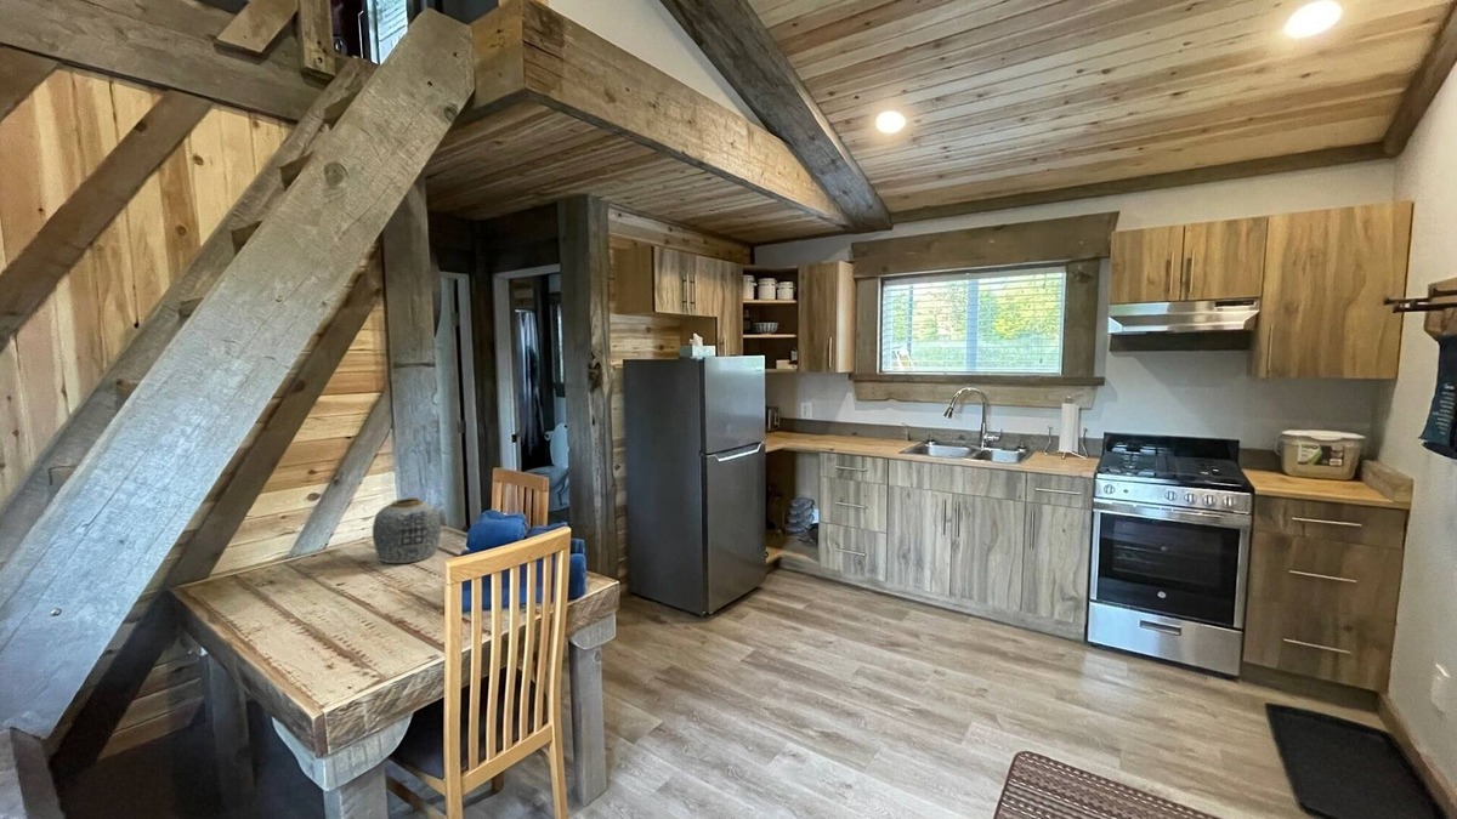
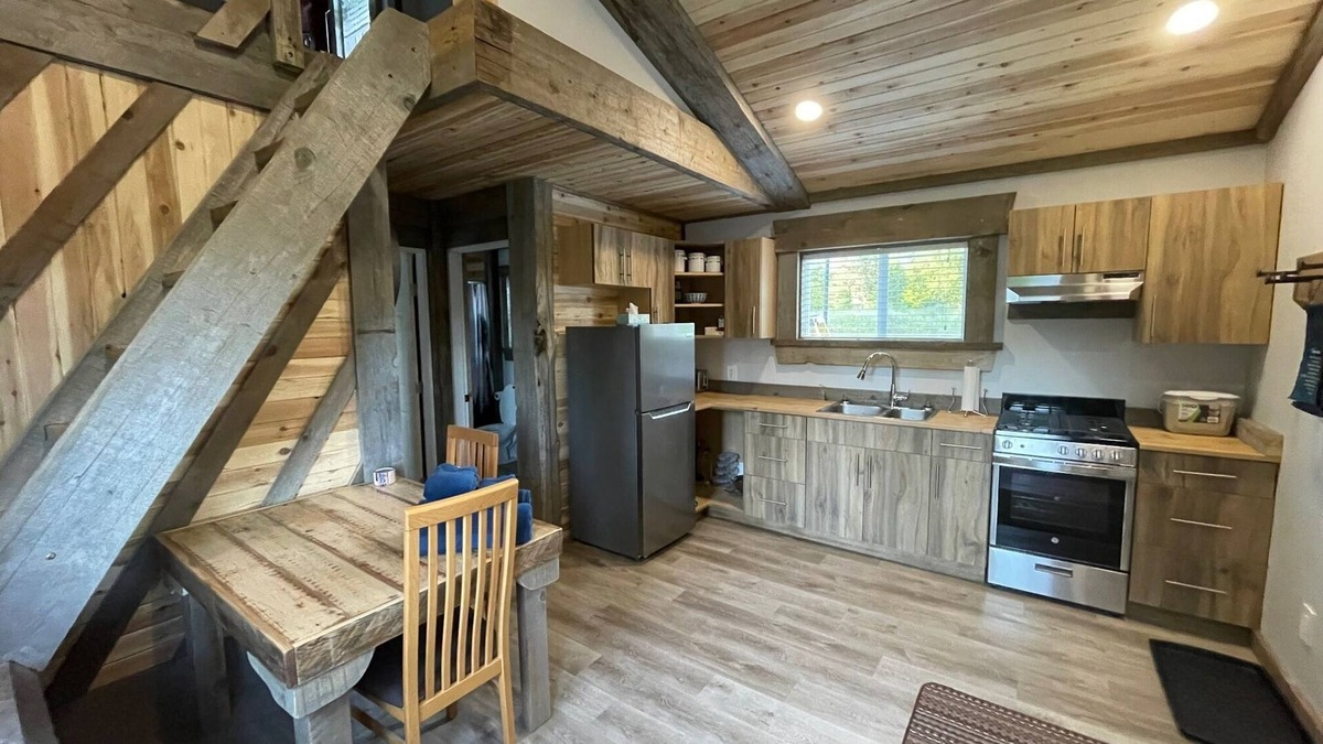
- vase [372,496,442,564]
